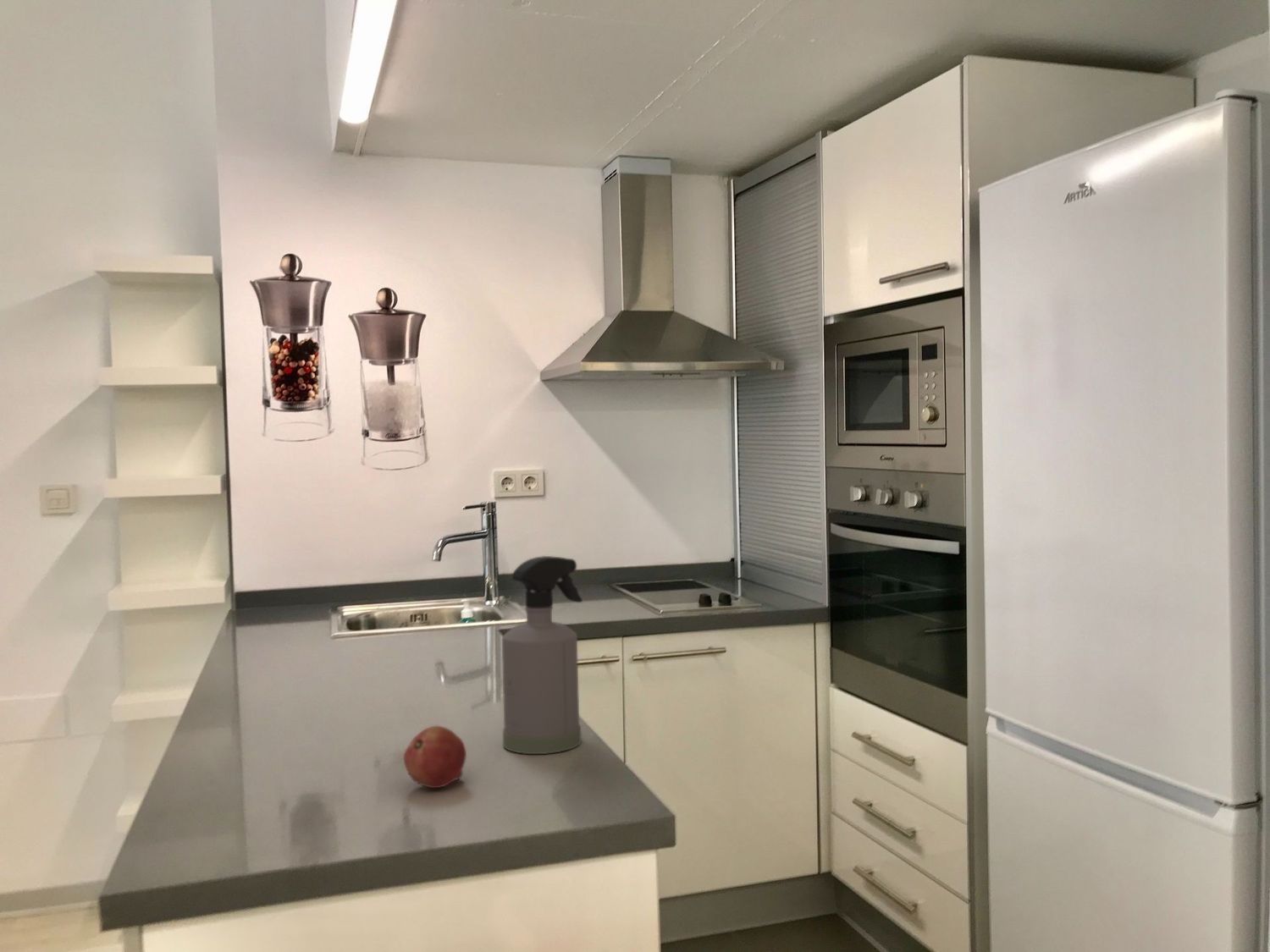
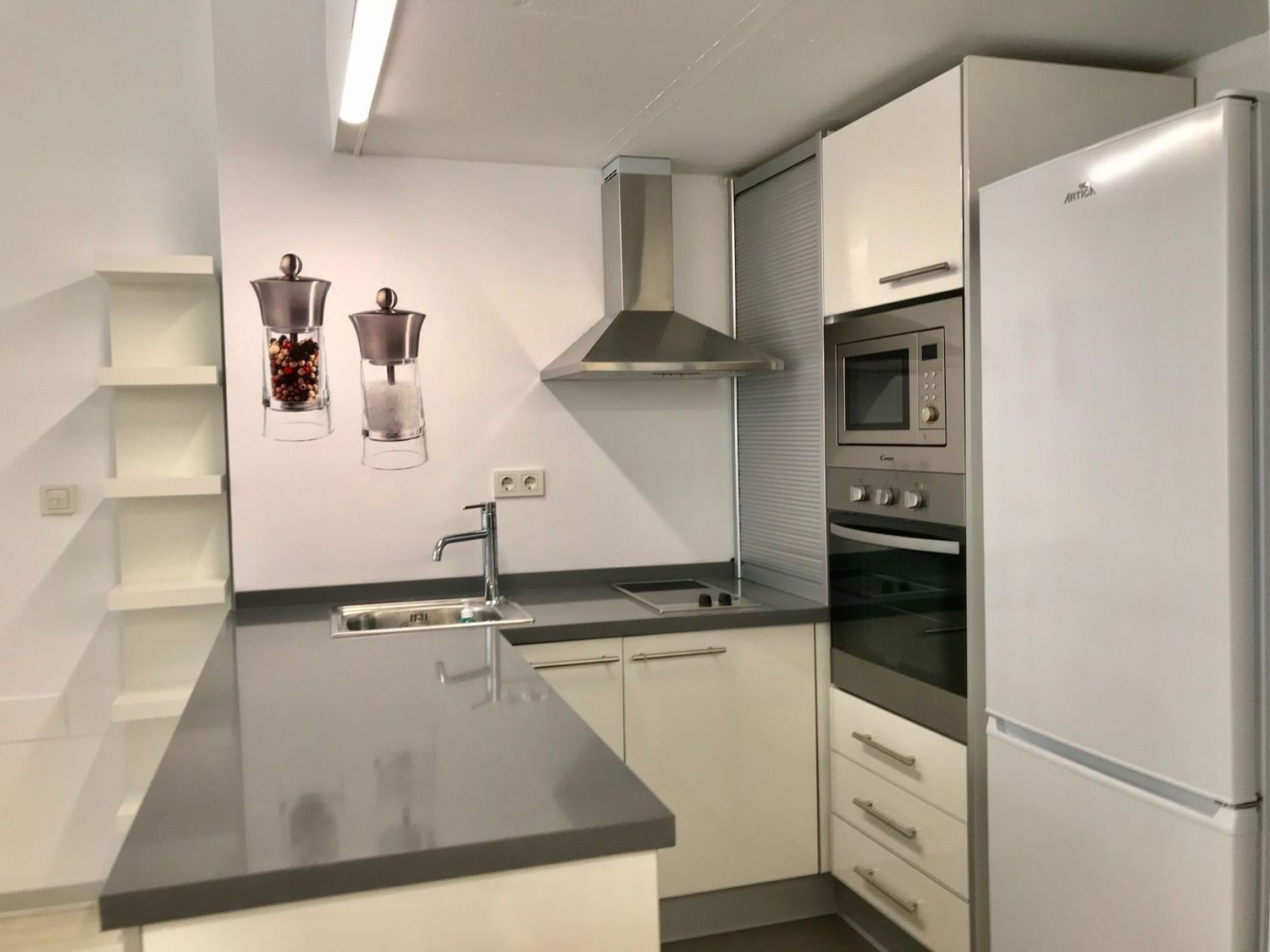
- spray bottle [501,555,583,755]
- fruit [403,725,467,789]
